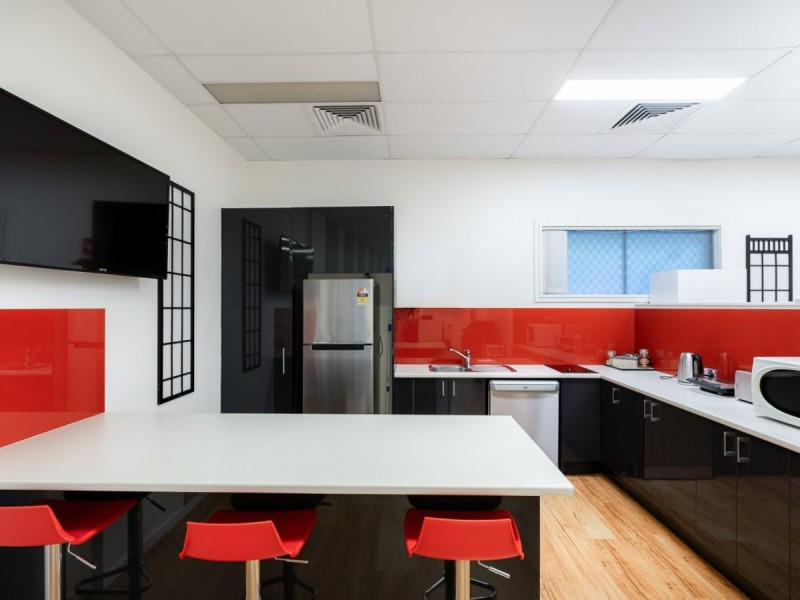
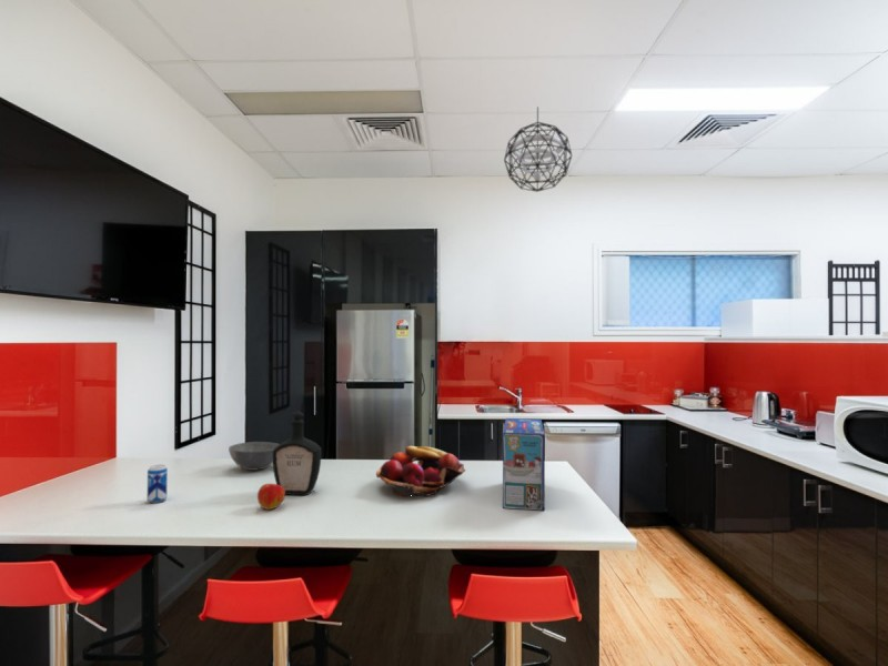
+ apple [256,483,286,511]
+ fruit basket [375,445,466,497]
+ pendant light [503,105,573,193]
+ bowl [228,441,280,471]
+ bottle [272,410,322,496]
+ toaster pastry box [502,417,546,512]
+ beverage can [147,464,169,504]
